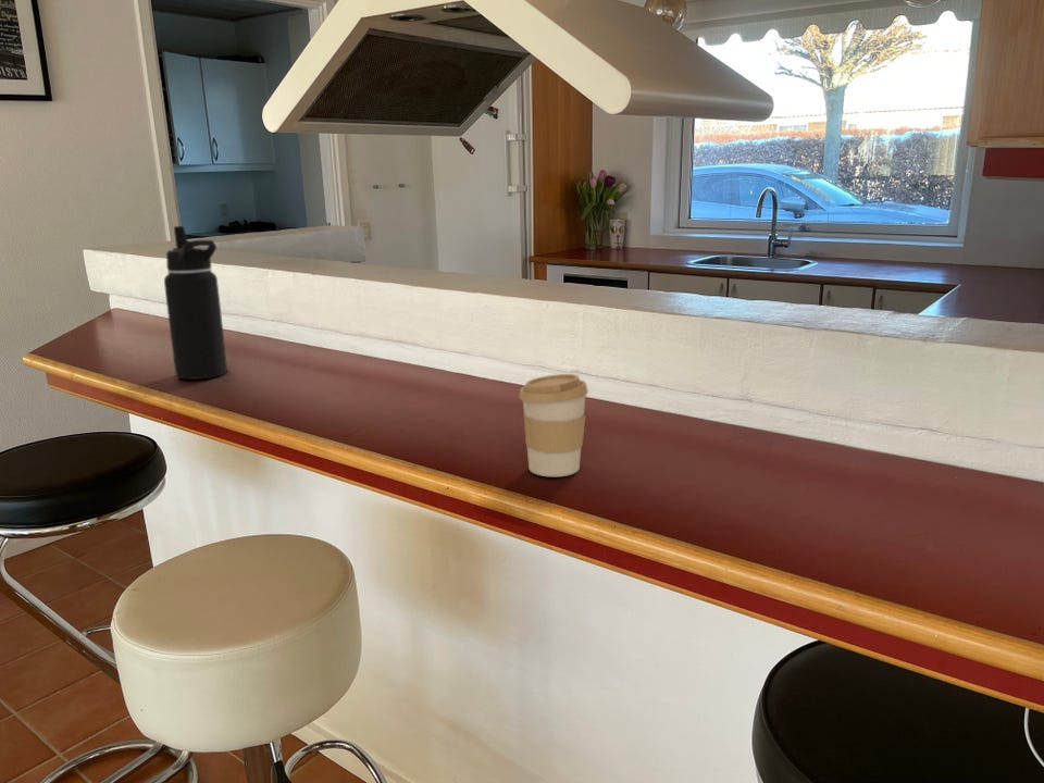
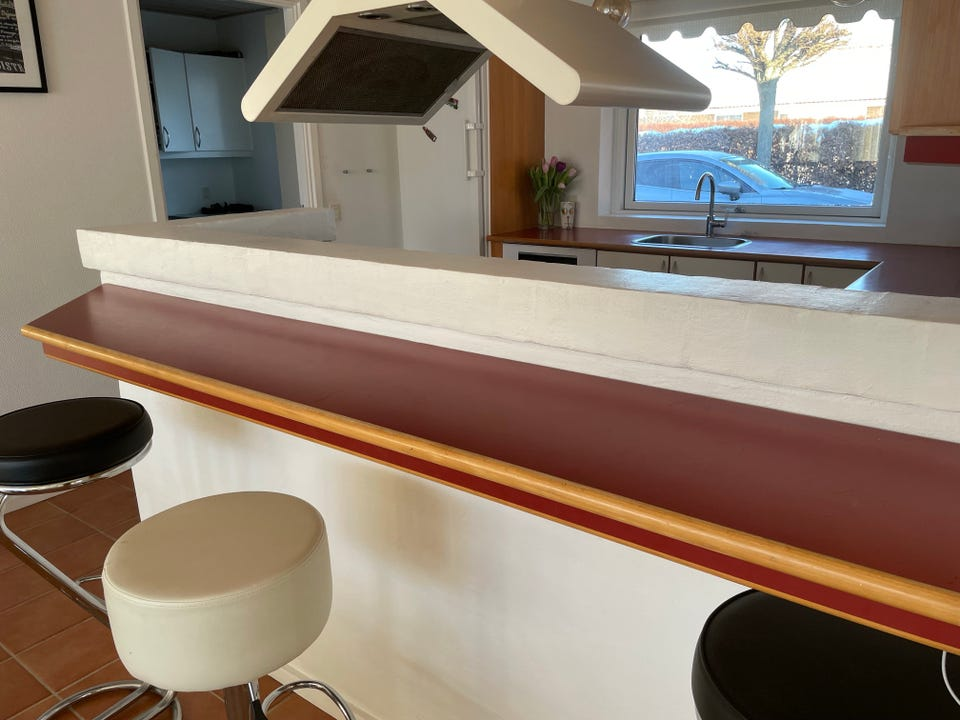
- coffee cup [519,373,589,477]
- water bottle [163,225,228,381]
